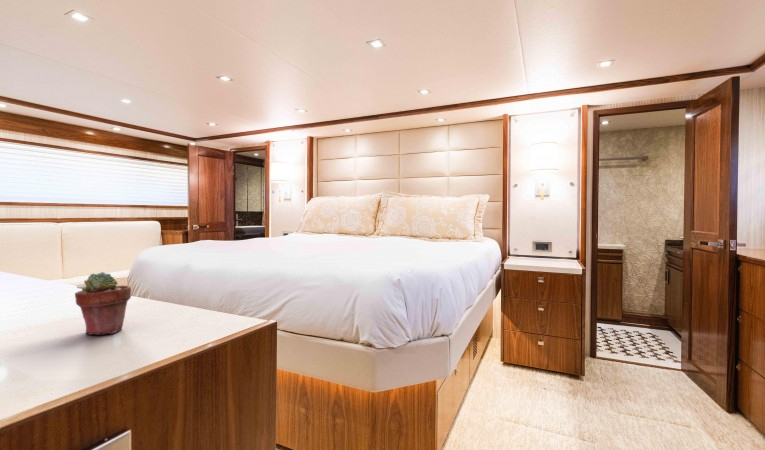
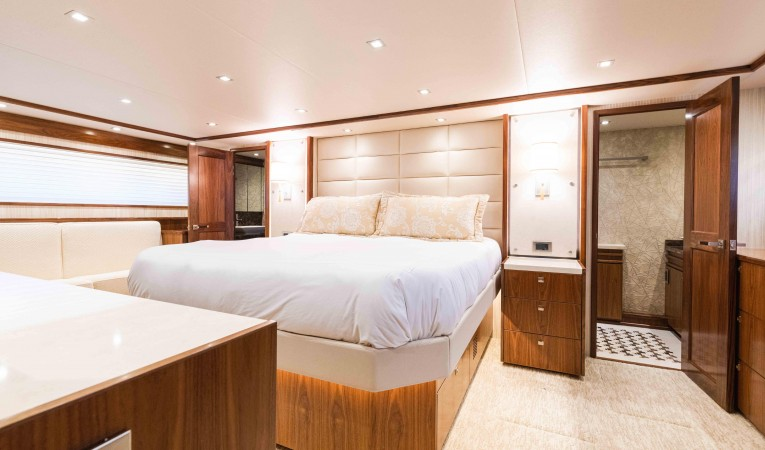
- potted succulent [74,271,132,336]
